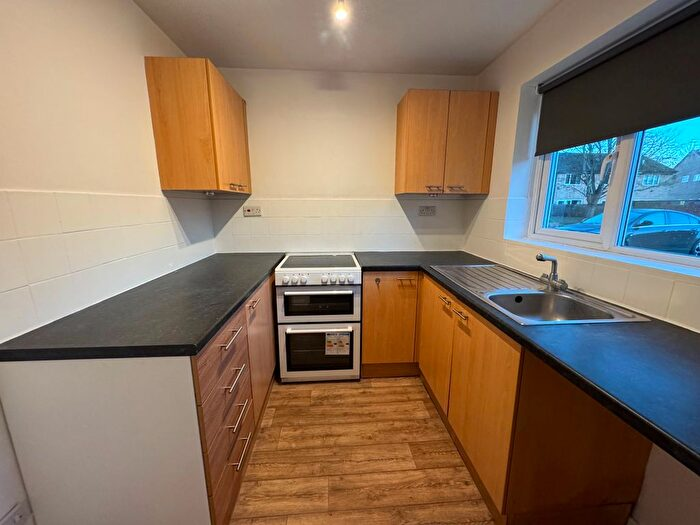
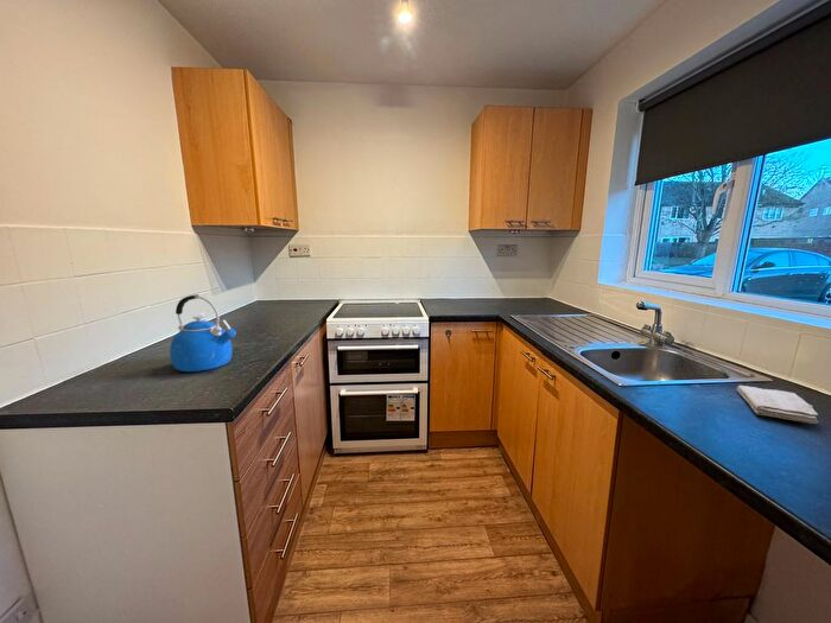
+ kettle [169,293,237,373]
+ washcloth [736,384,819,425]
